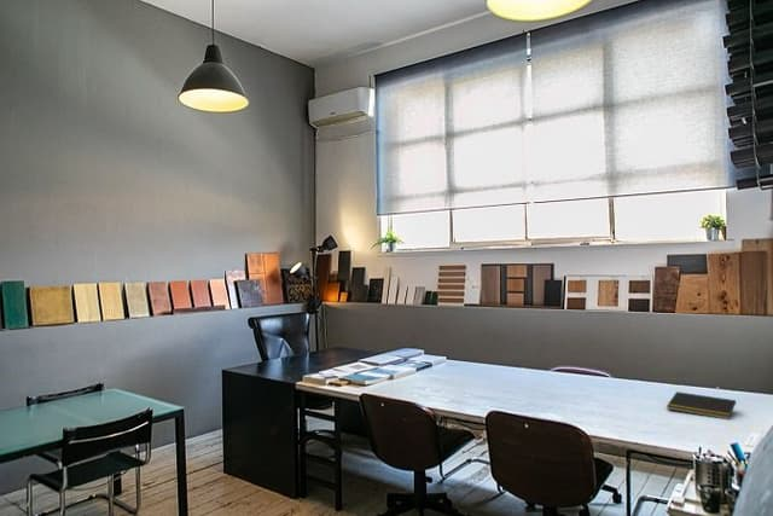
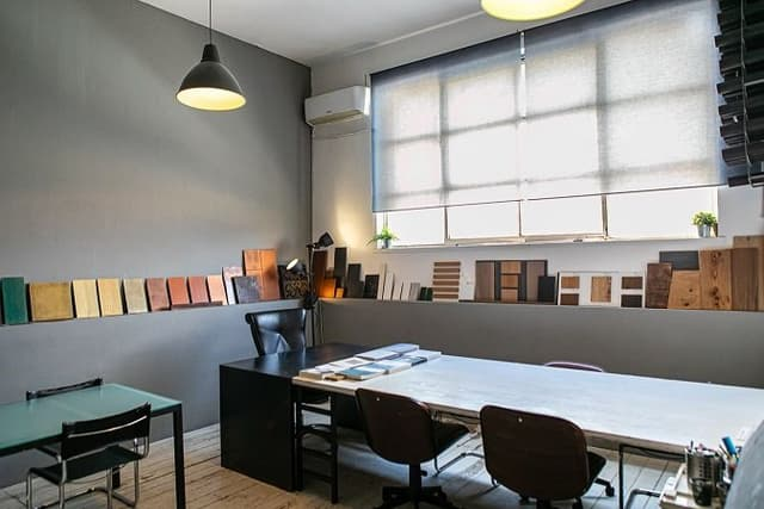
- notepad [666,390,737,421]
